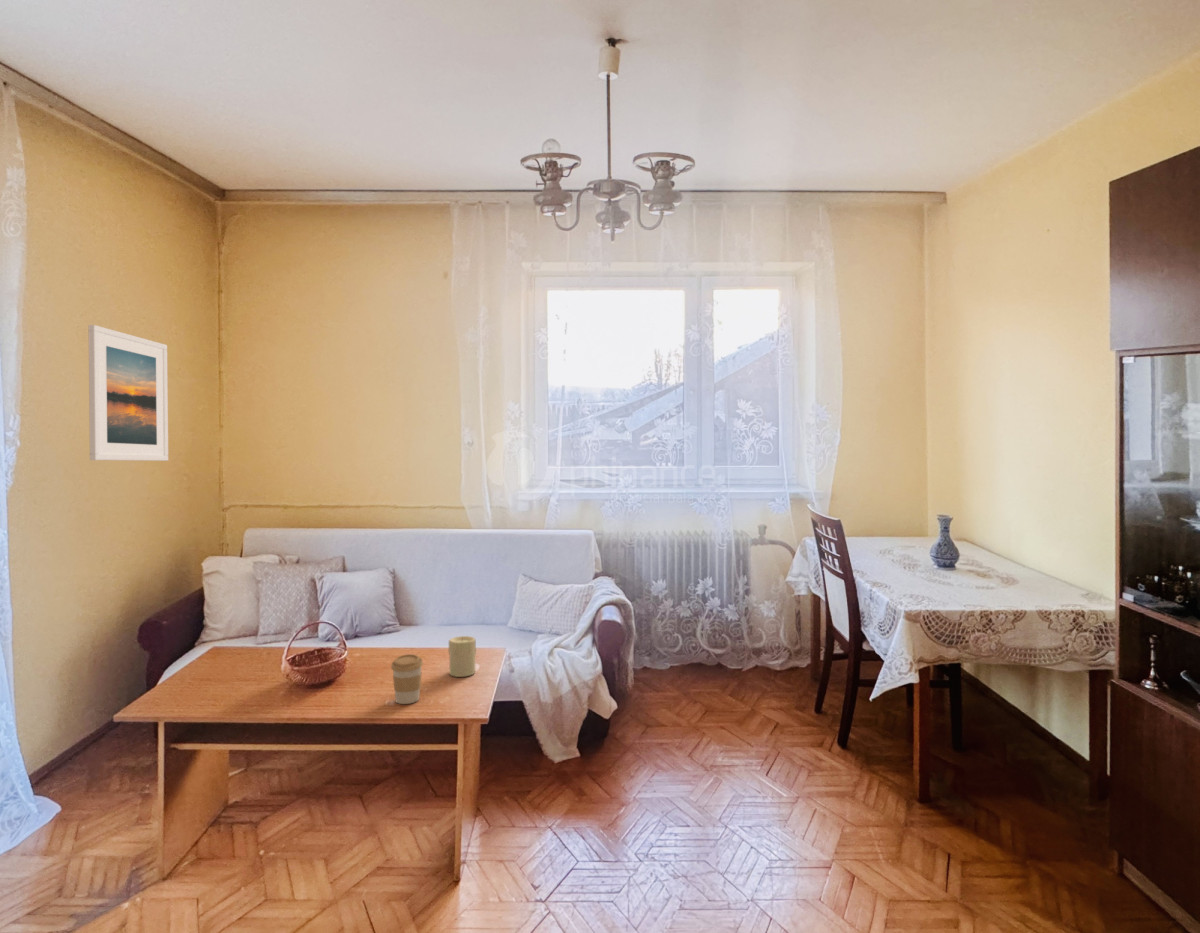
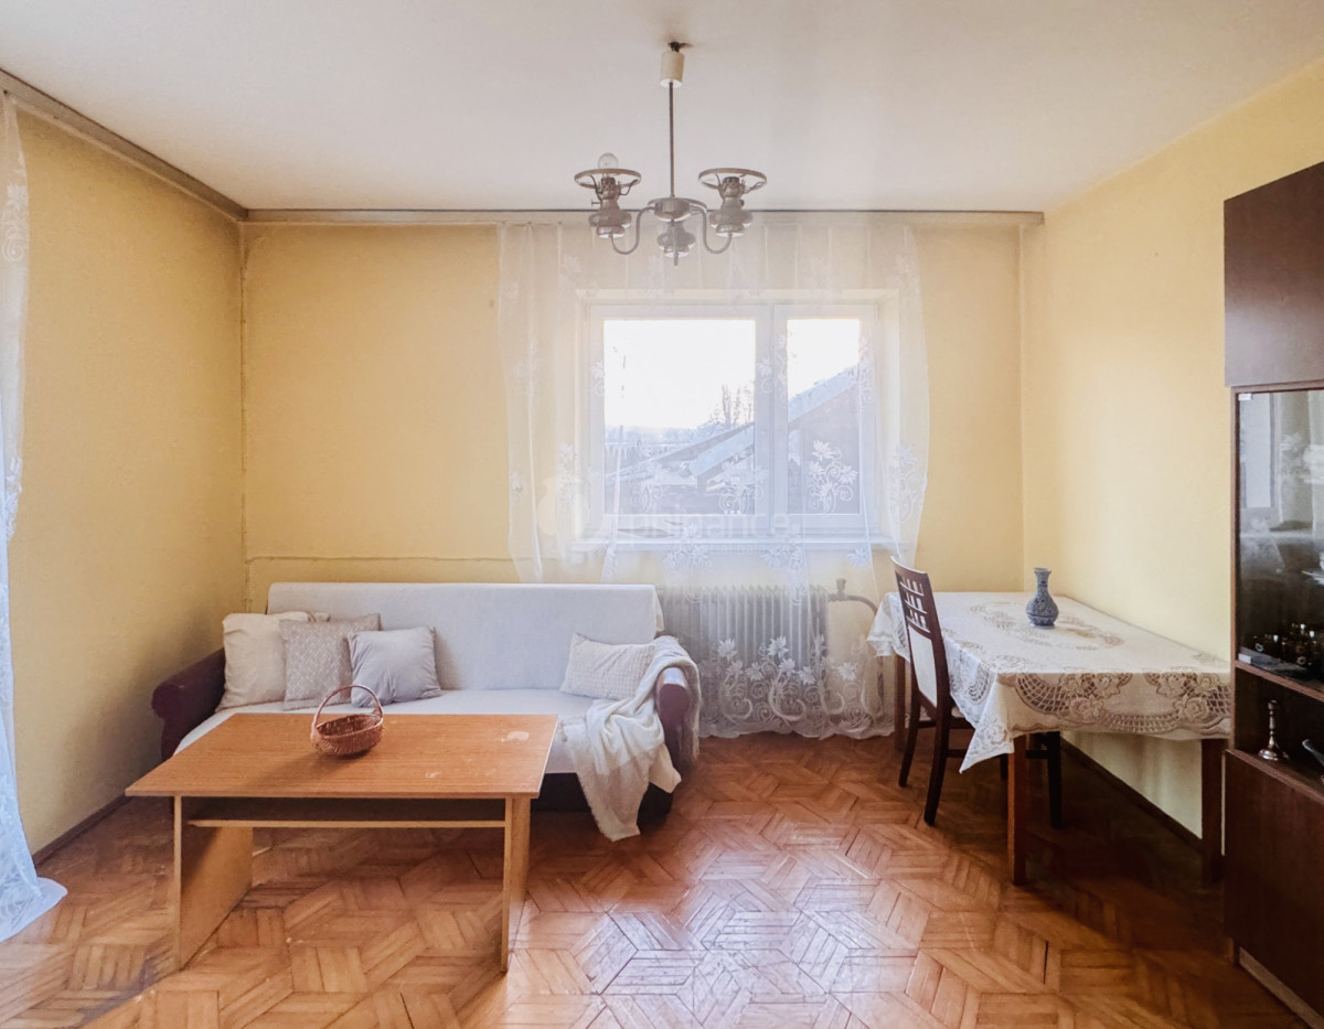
- coffee cup [390,653,424,705]
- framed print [87,324,169,462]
- candle [447,635,477,678]
